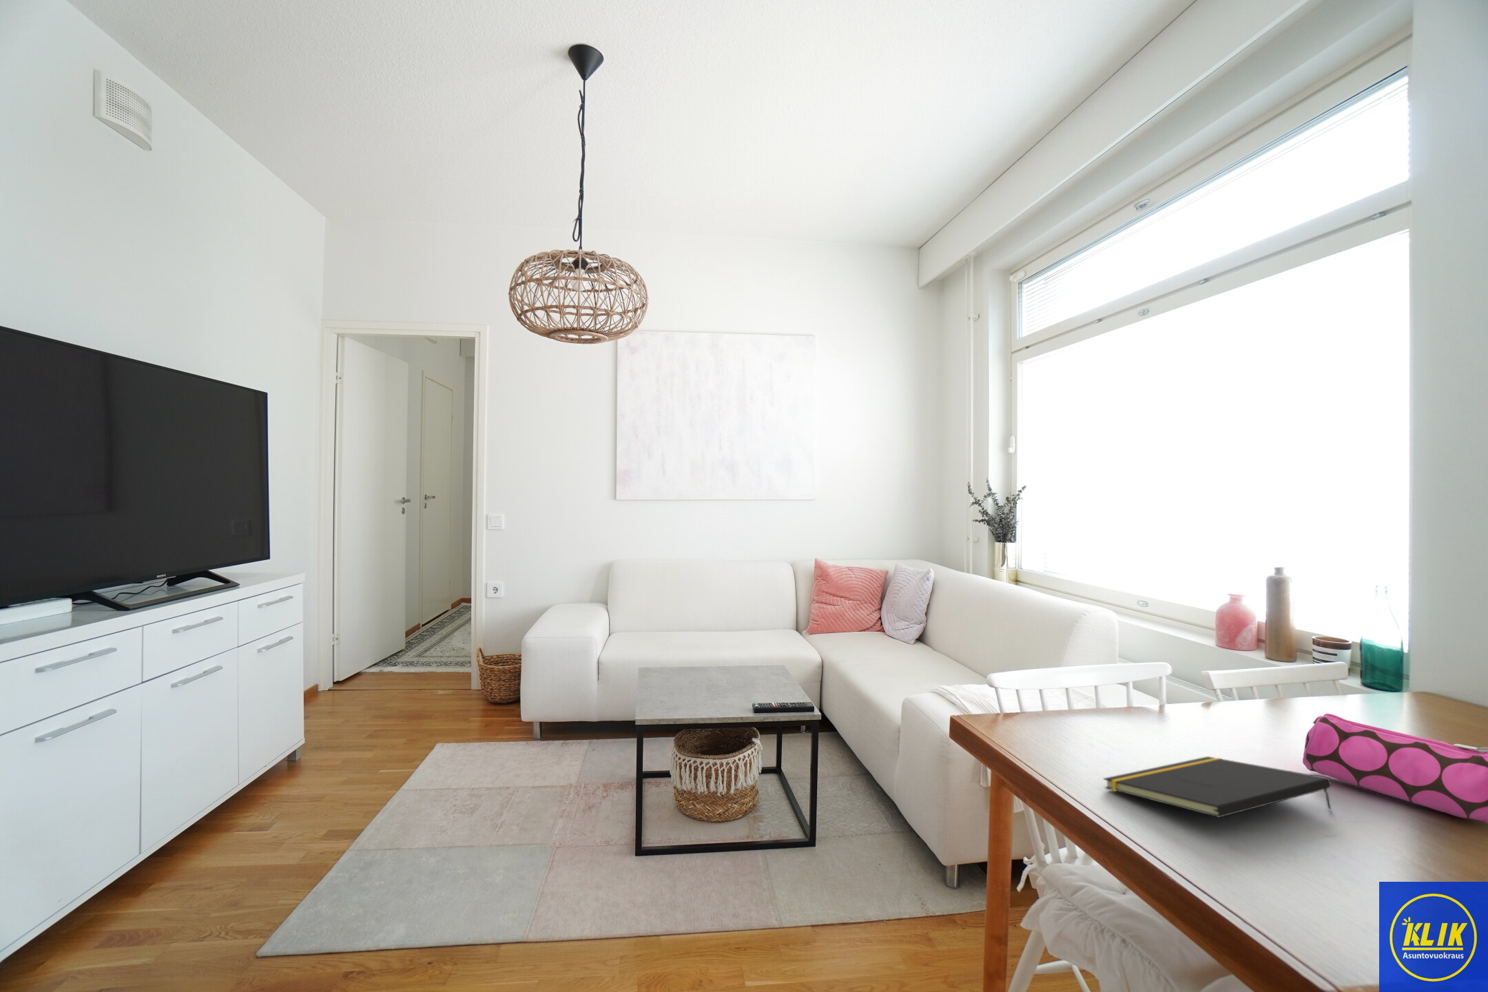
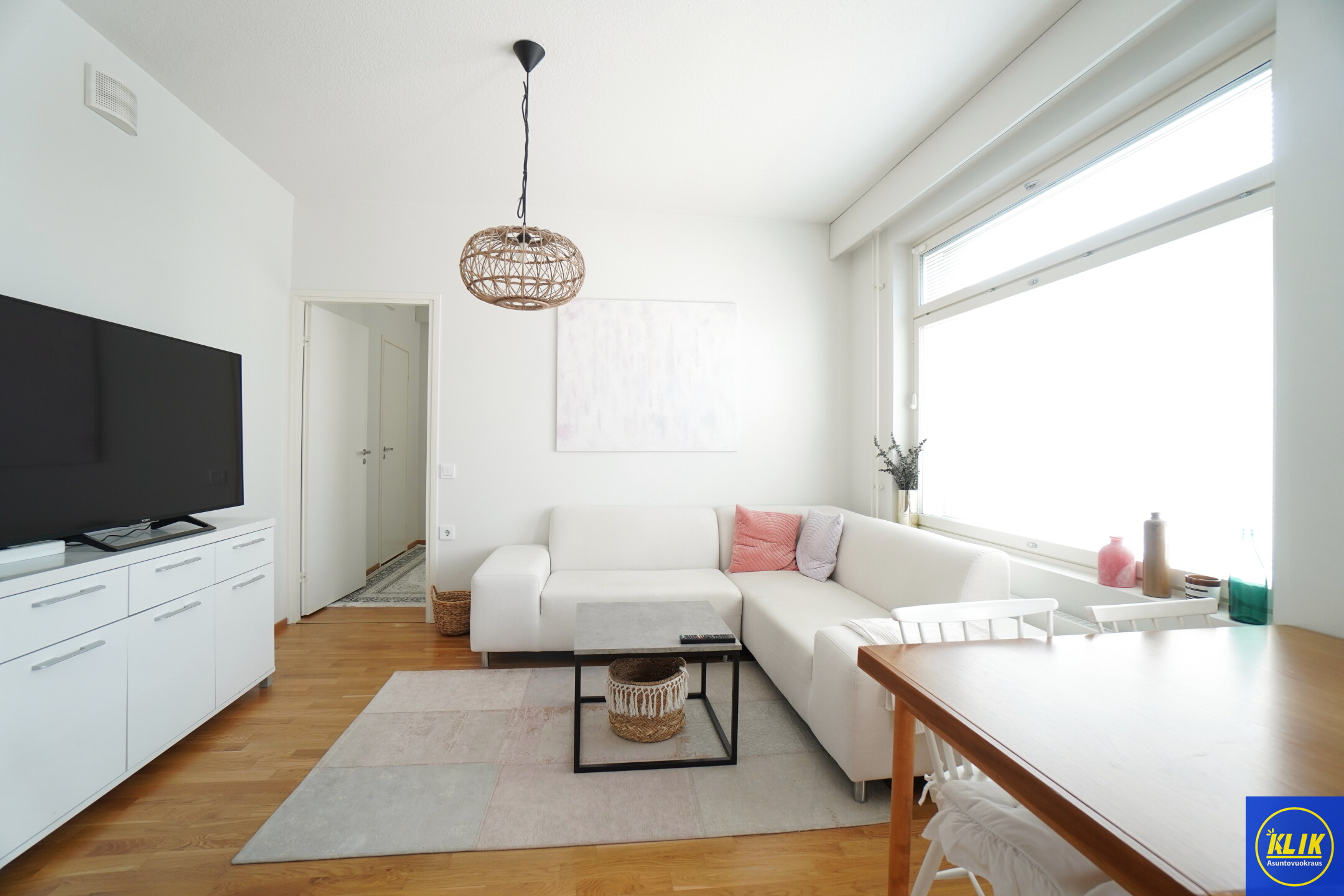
- pencil case [1302,713,1488,825]
- notepad [1103,756,1333,818]
